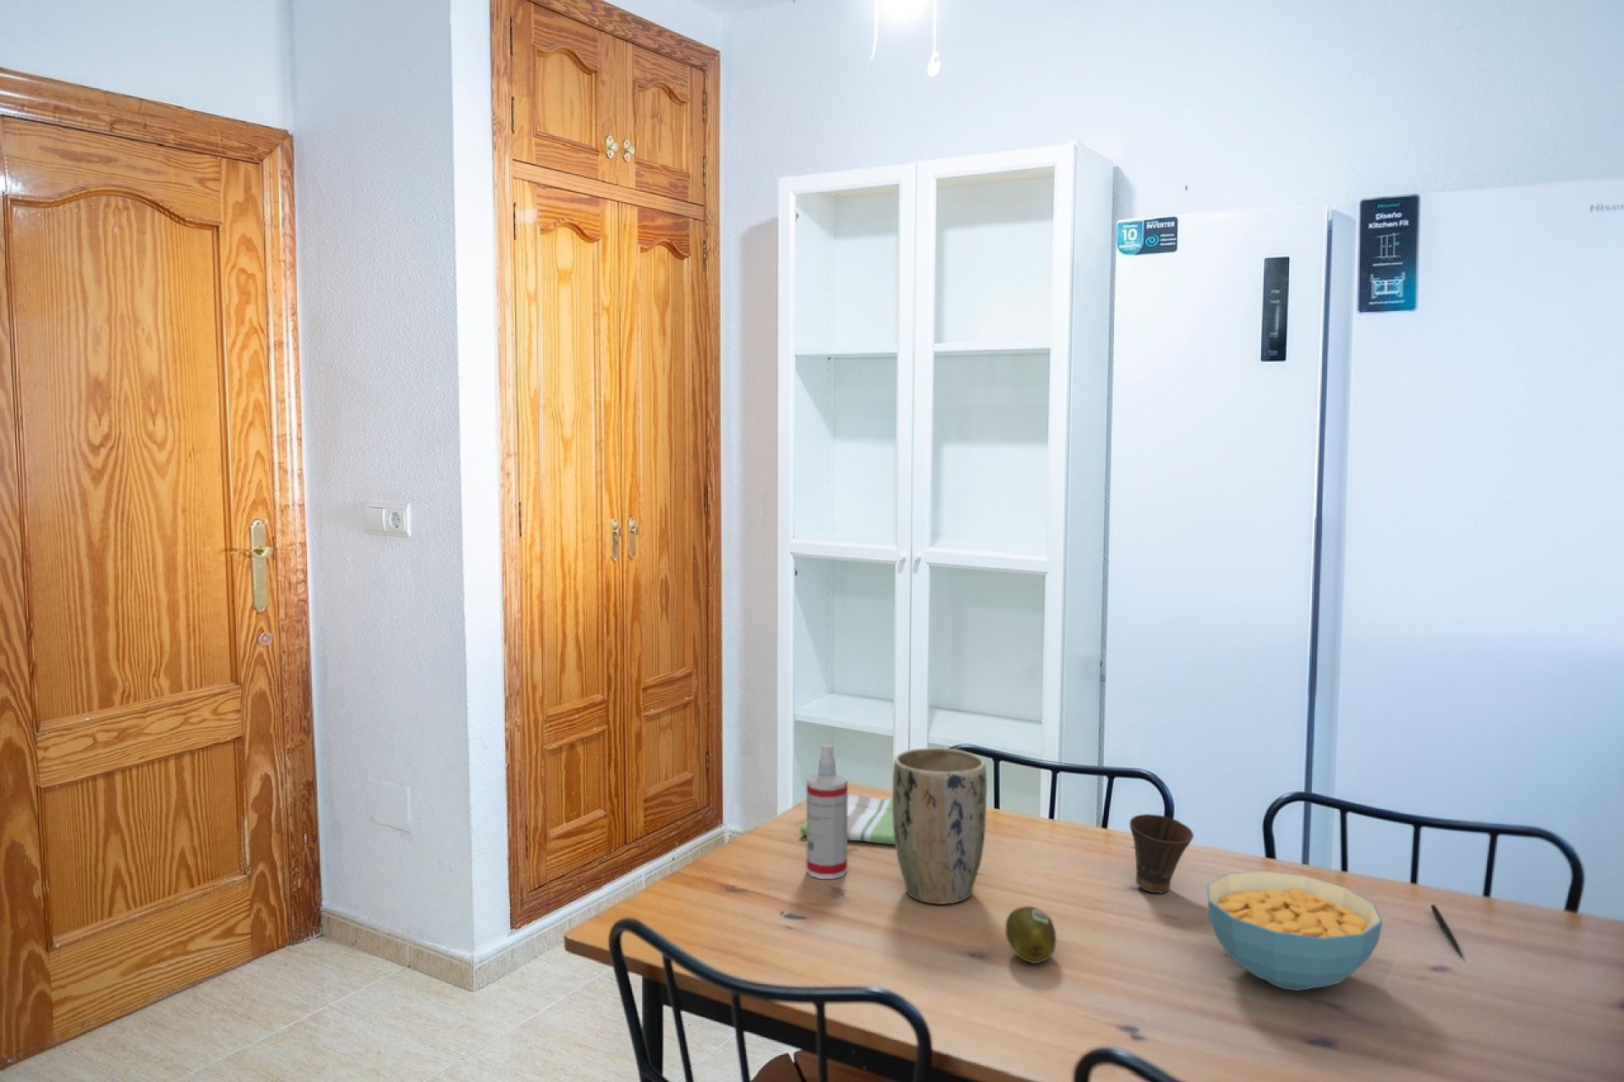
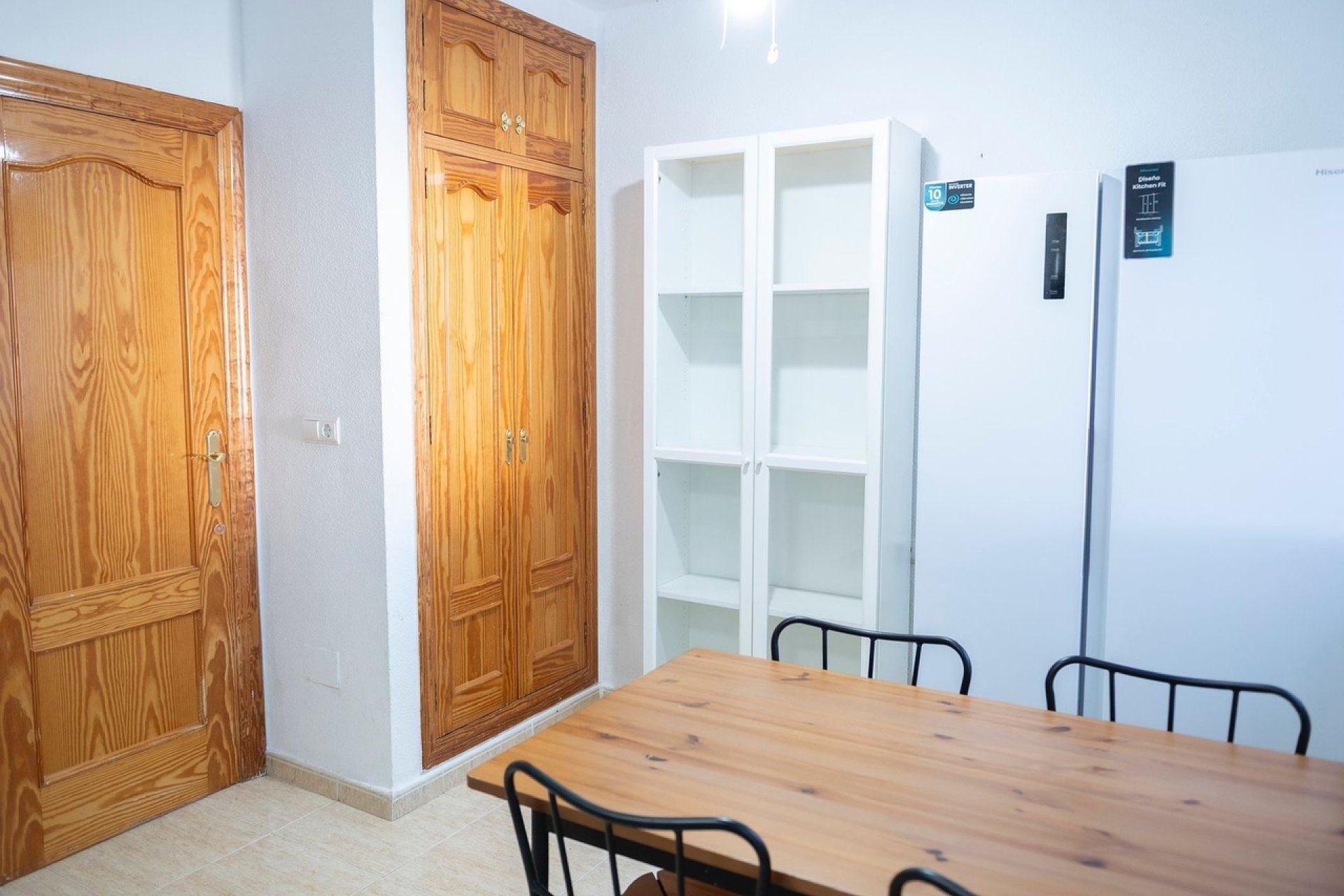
- fruit [1005,906,1057,965]
- plant pot [892,747,988,904]
- cereal bowl [1206,869,1384,991]
- pen [1429,903,1463,958]
- dish towel [799,793,895,845]
- cup [1129,813,1194,895]
- spray bottle [806,744,848,880]
